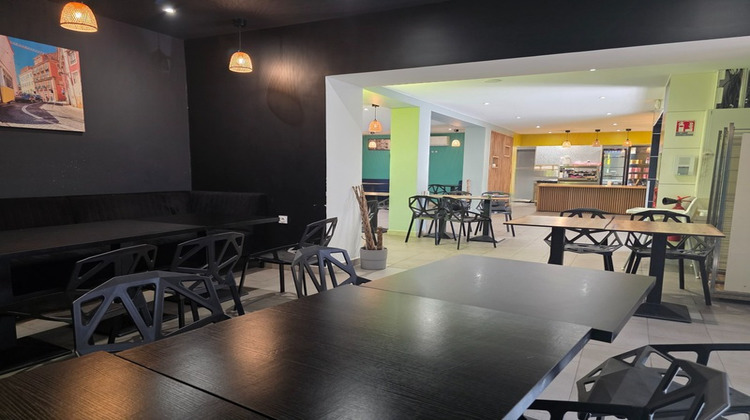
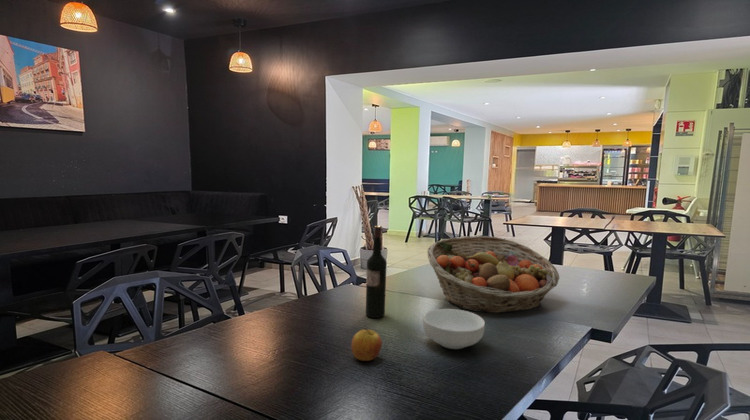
+ wine bottle [365,225,388,319]
+ fruit basket [426,235,561,314]
+ cereal bowl [422,308,486,350]
+ apple [350,328,383,362]
